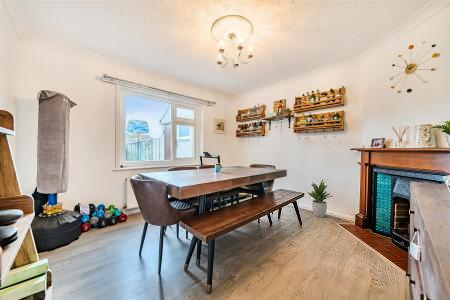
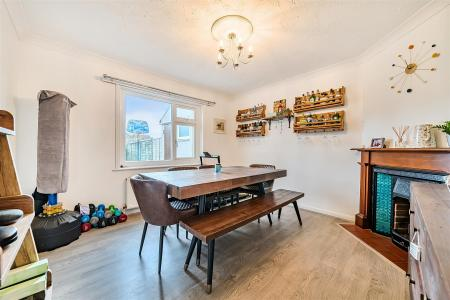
- potted plant [307,179,334,218]
